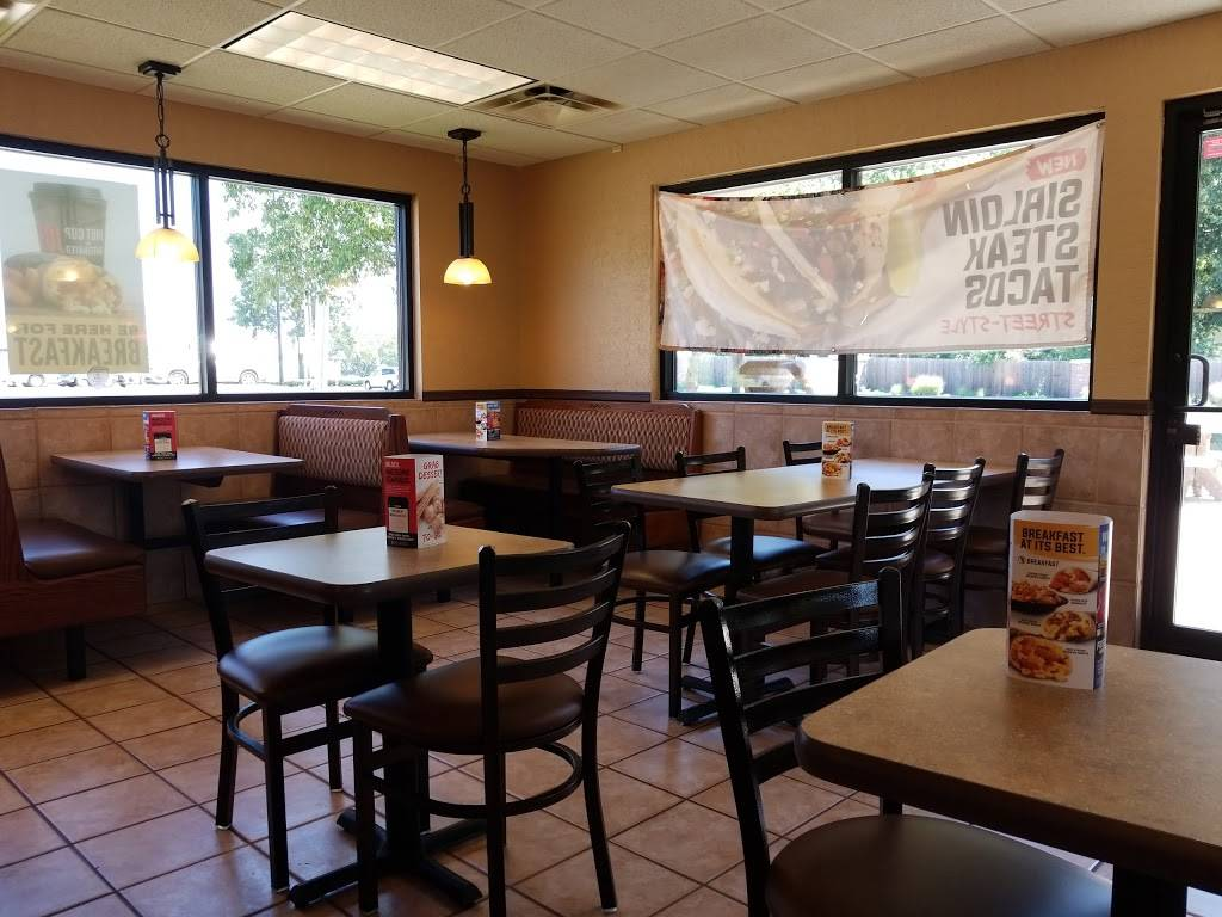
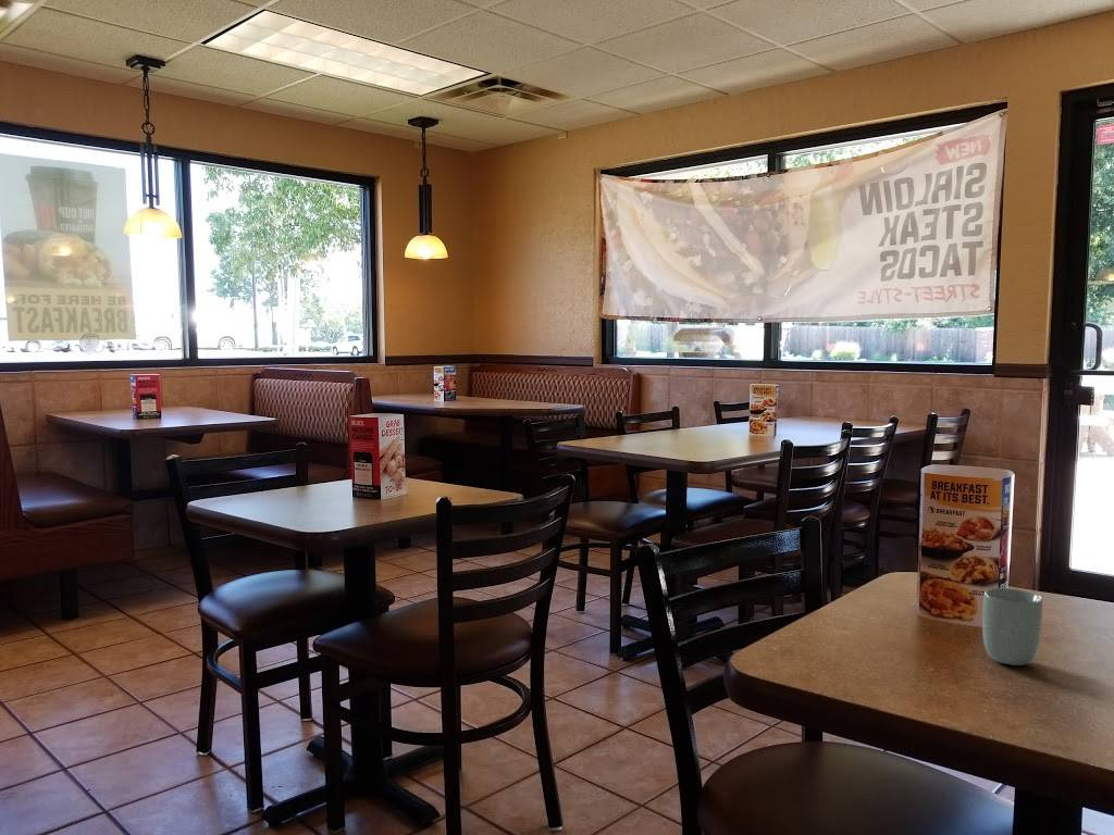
+ cup [981,587,1044,666]
